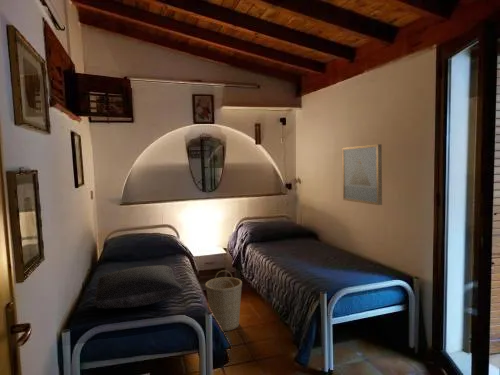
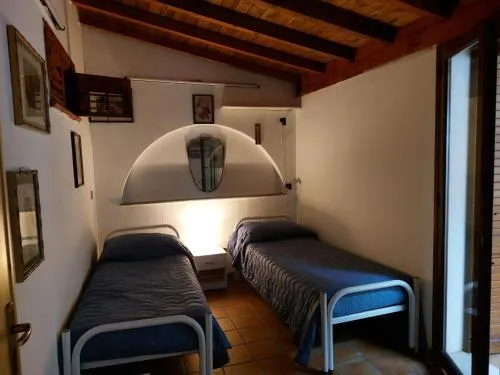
- wall art [341,143,383,206]
- pillow [92,265,185,310]
- basket [204,269,243,332]
